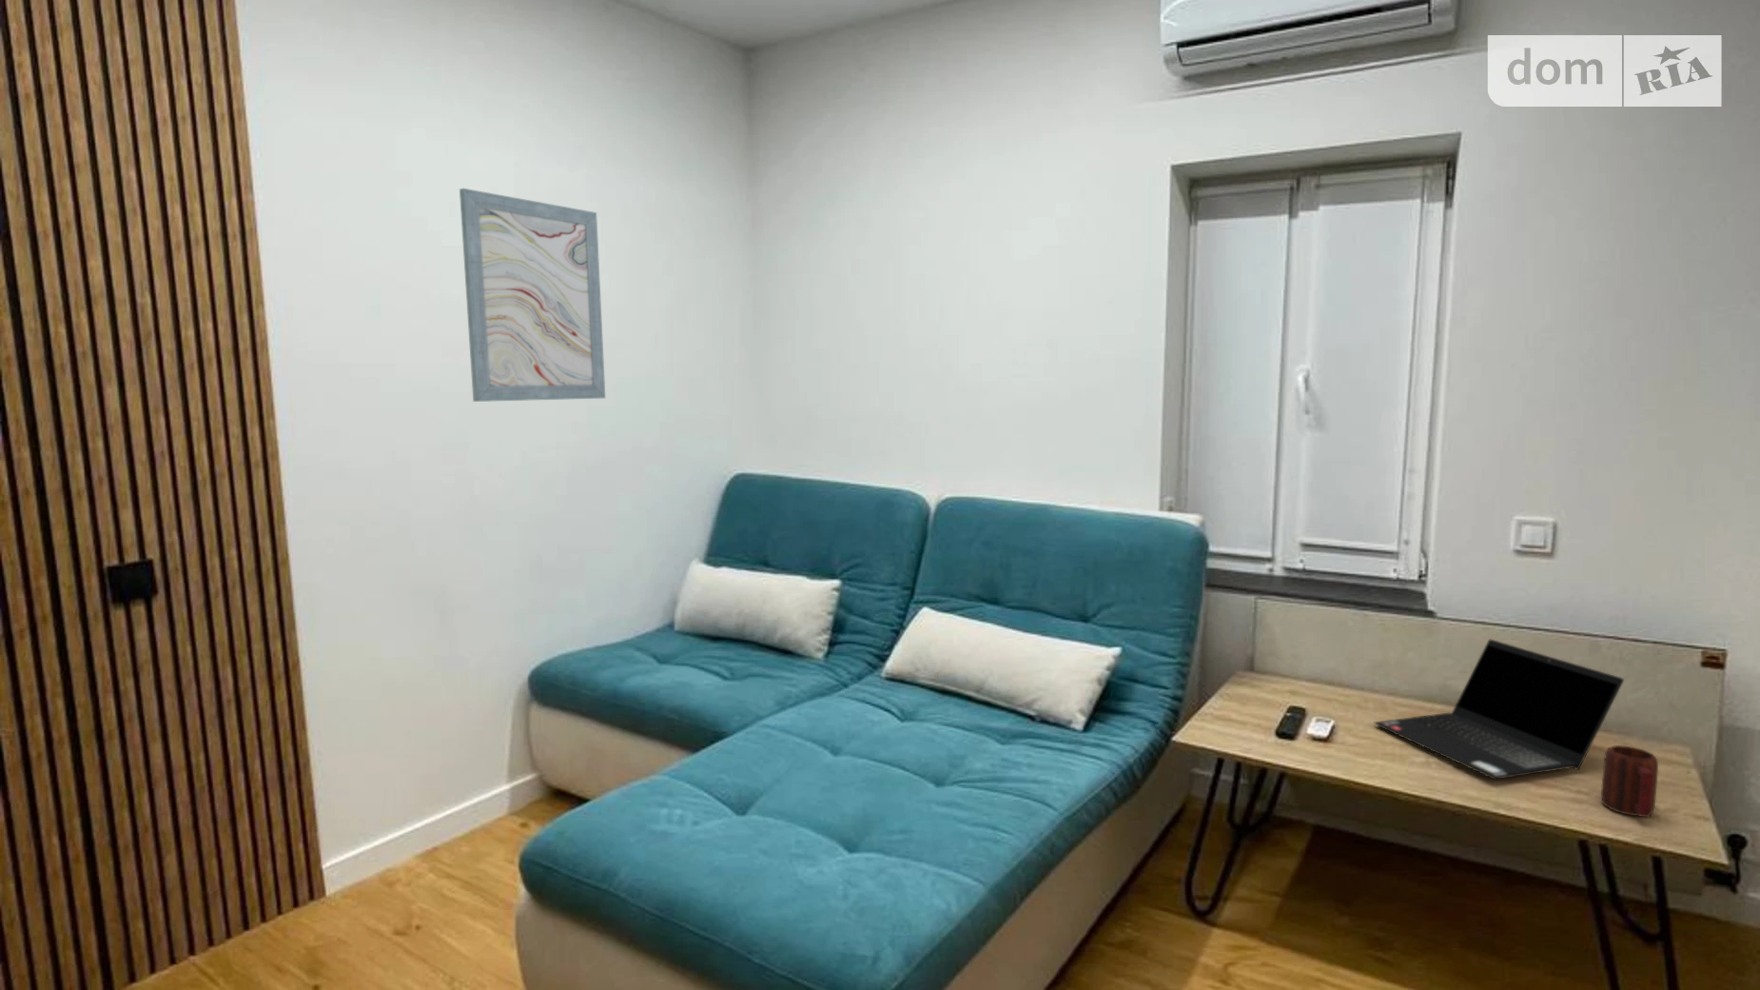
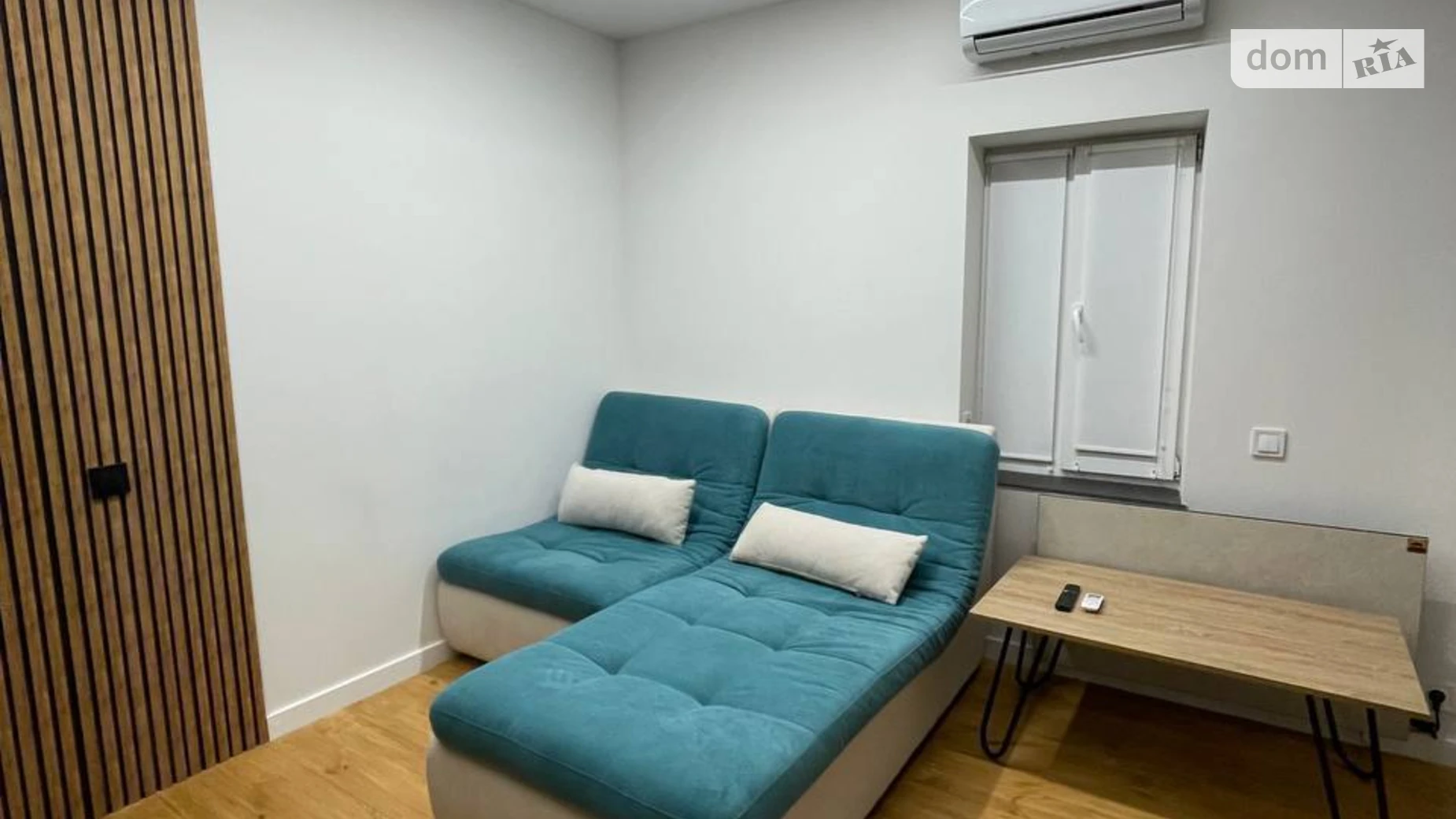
- wall art [458,187,606,403]
- laptop computer [1373,638,1625,781]
- mug [1600,745,1660,817]
